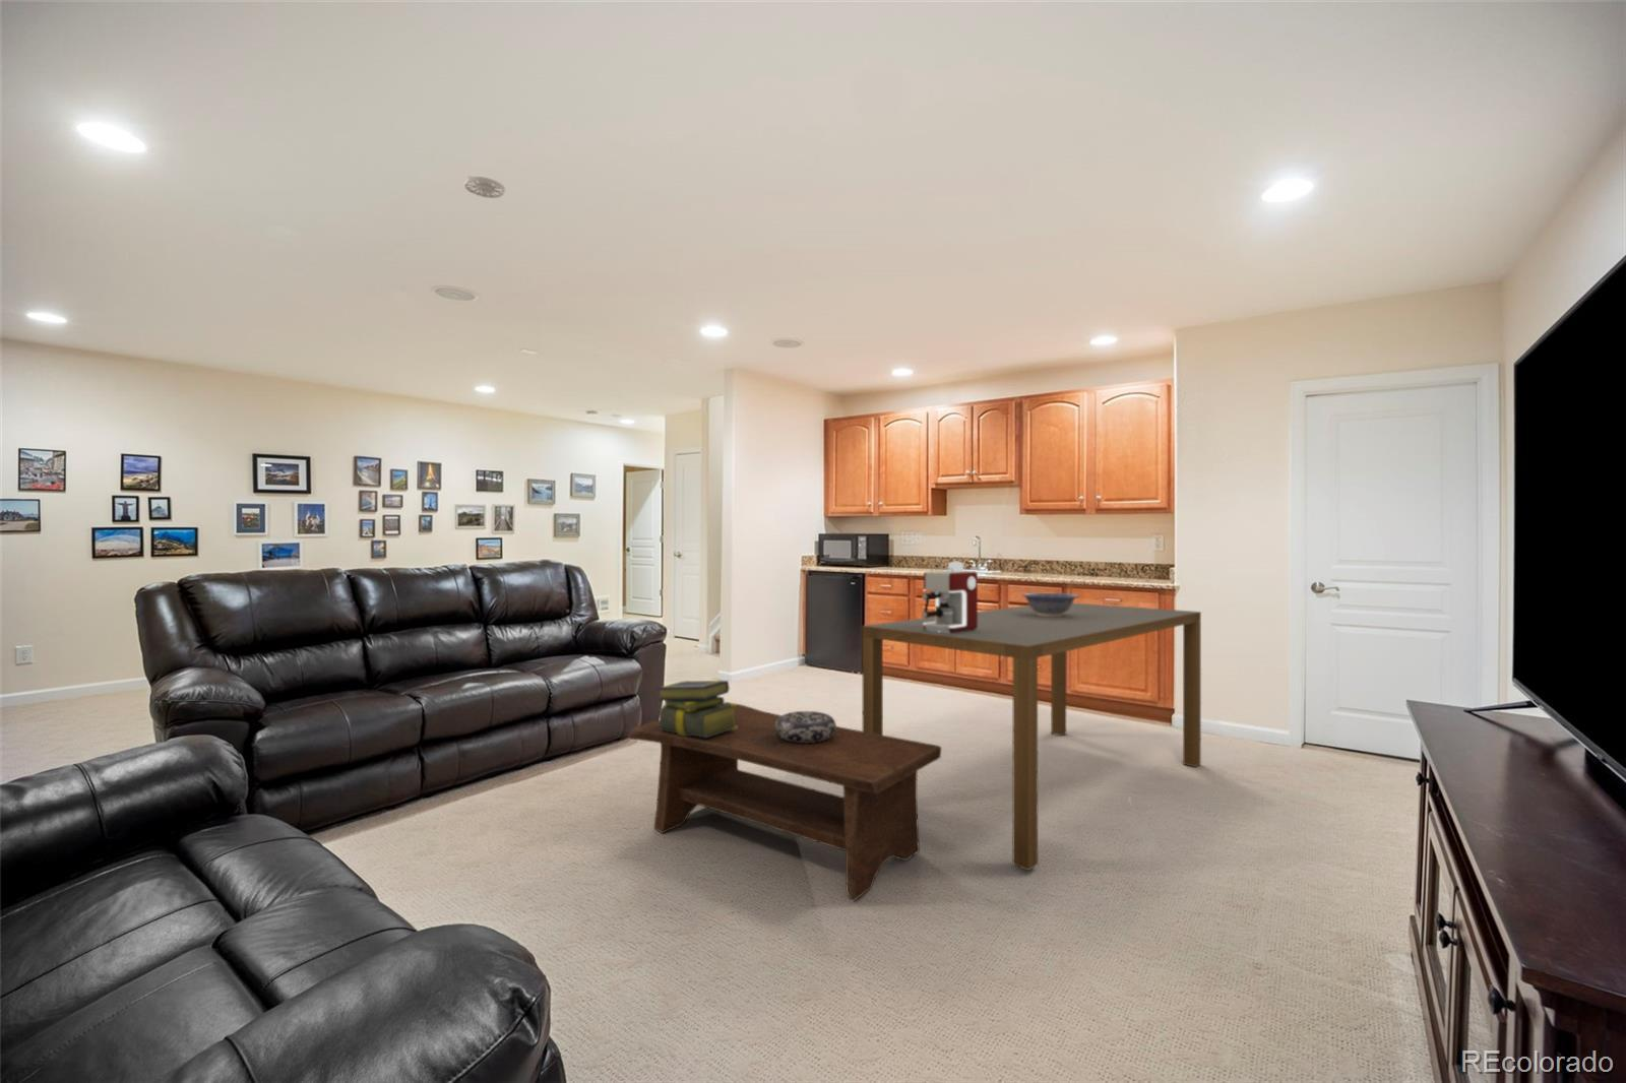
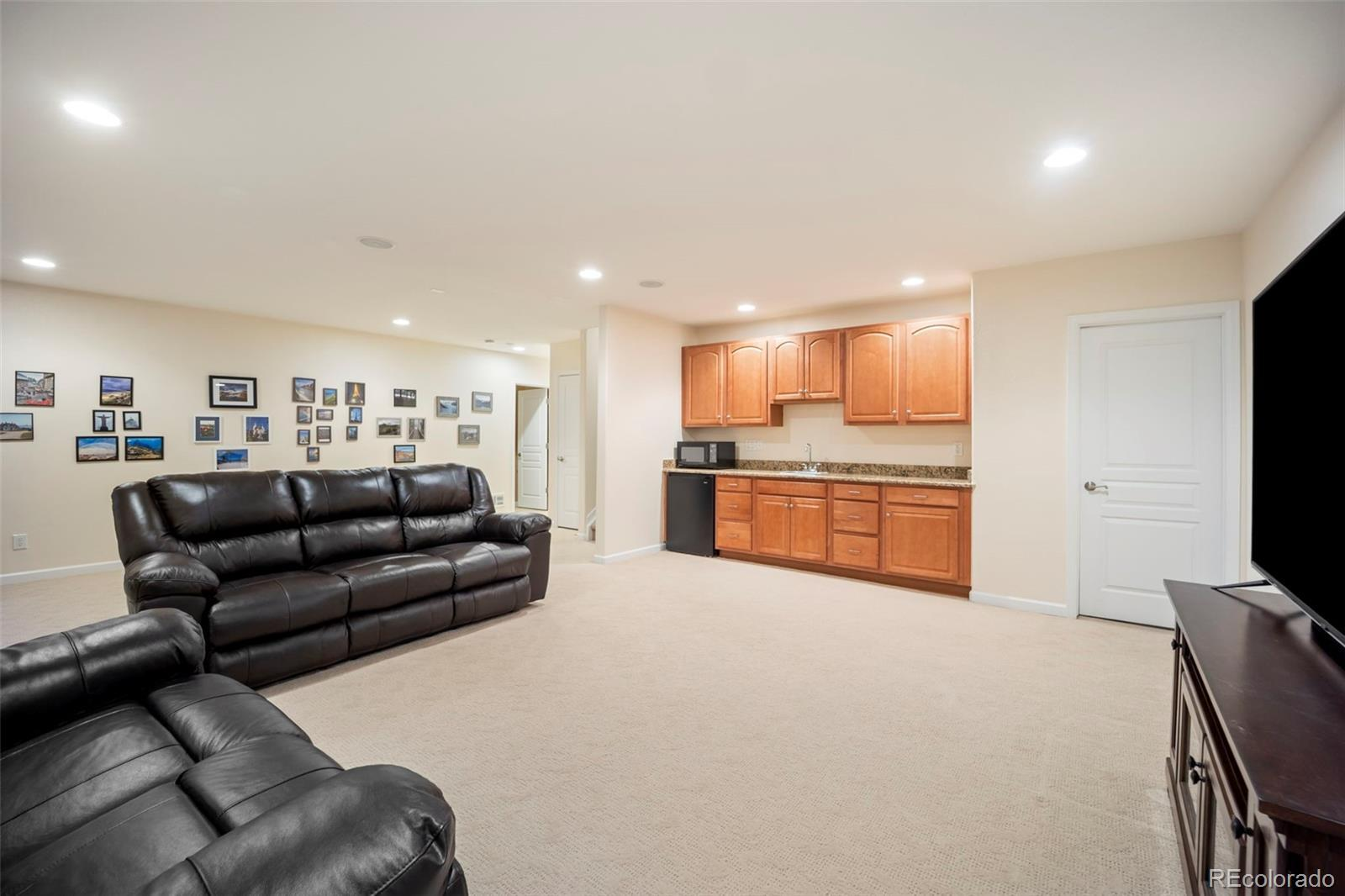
- stack of books [656,678,737,737]
- coffee table [627,701,942,903]
- coffee maker [921,560,979,633]
- decorative bowl [775,711,838,742]
- dining table [862,602,1202,871]
- smoke detector [463,175,507,199]
- decorative bowl [1020,592,1080,616]
